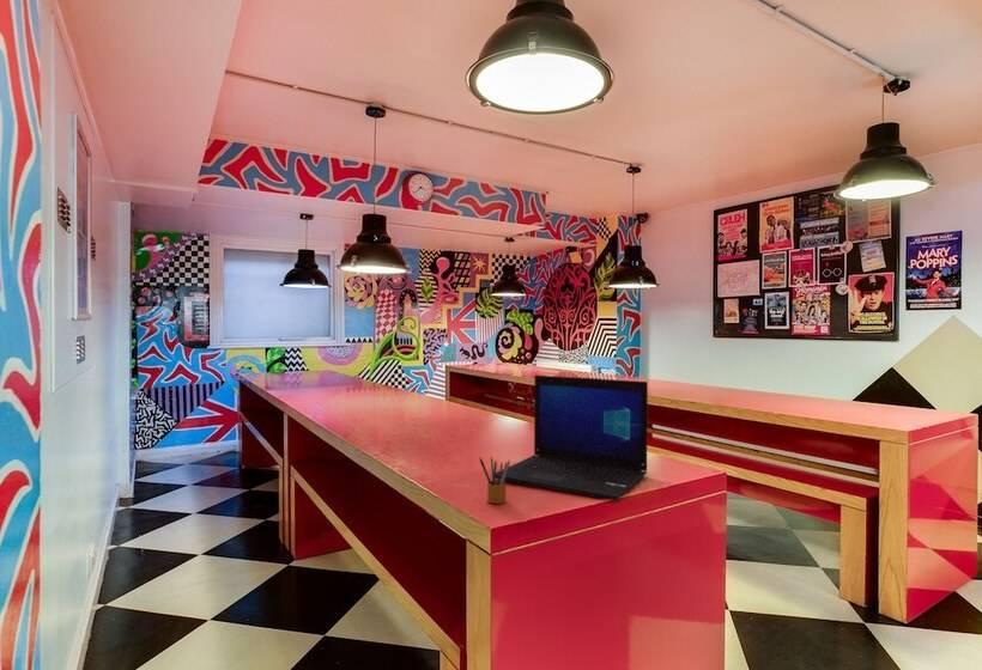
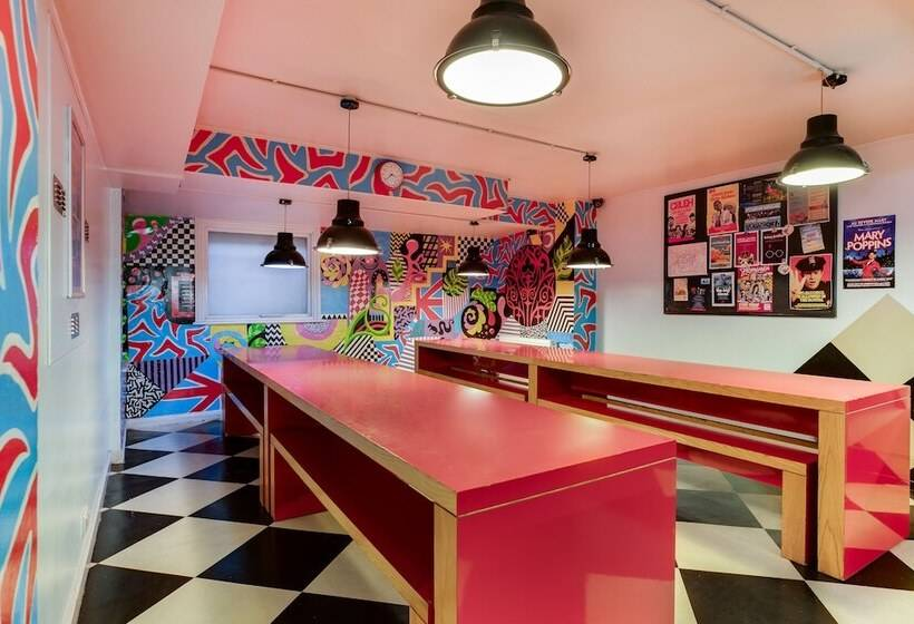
- pencil box [478,456,511,505]
- laptop [496,374,649,501]
